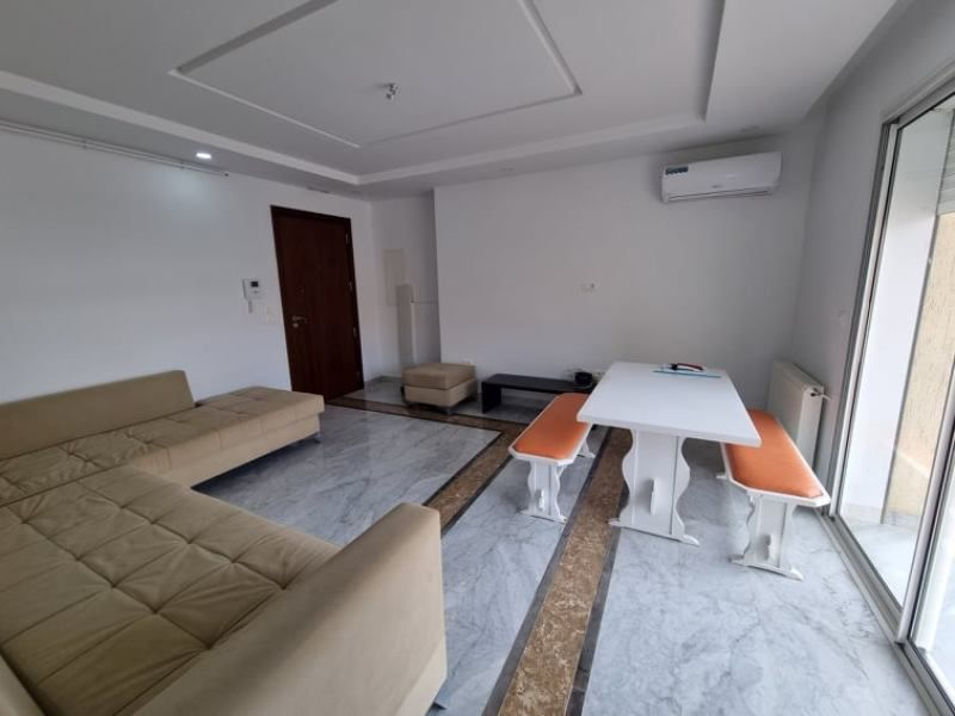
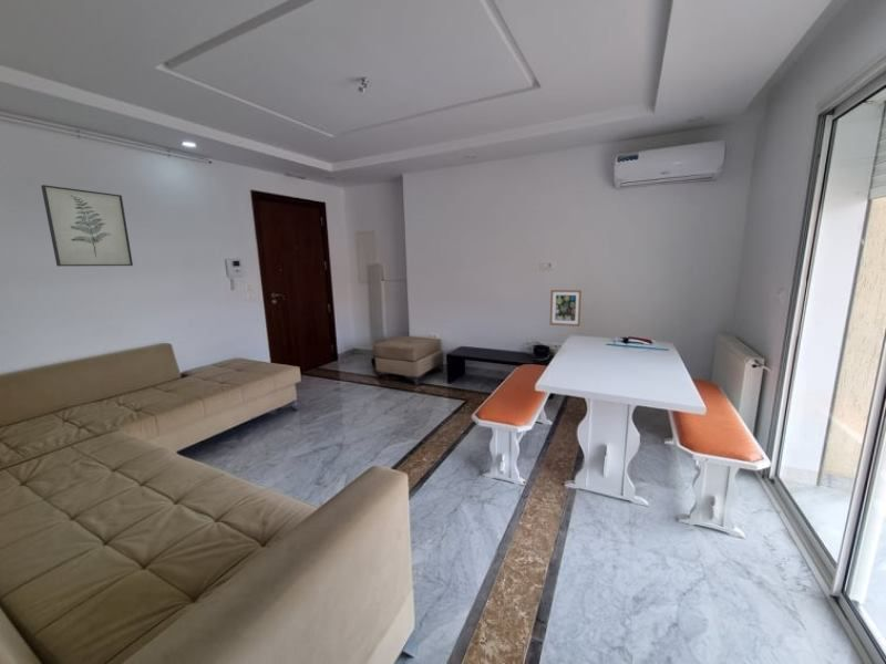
+ wall art [549,289,583,328]
+ wall art [40,184,134,267]
